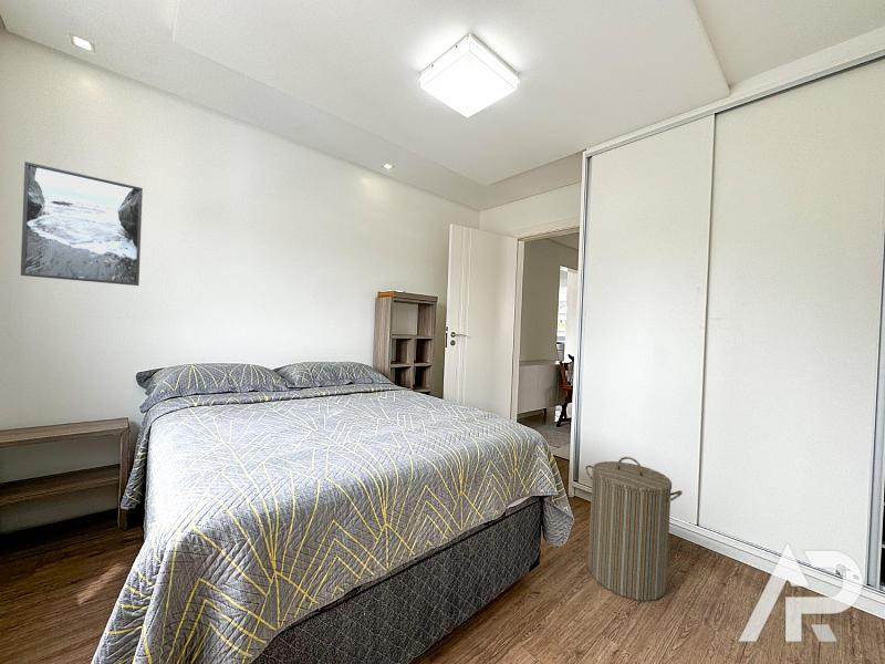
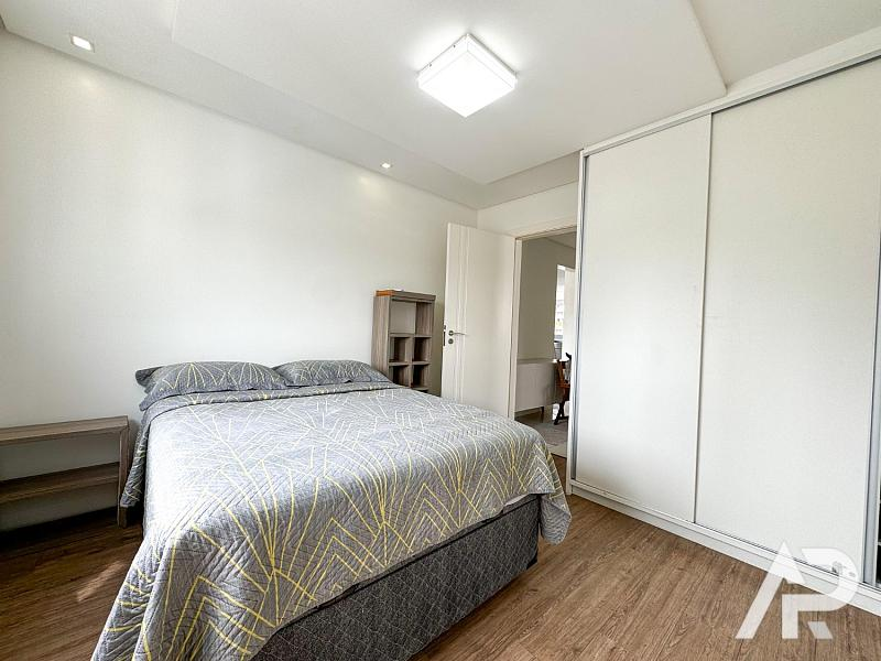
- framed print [20,160,144,287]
- laundry hamper [584,456,684,602]
